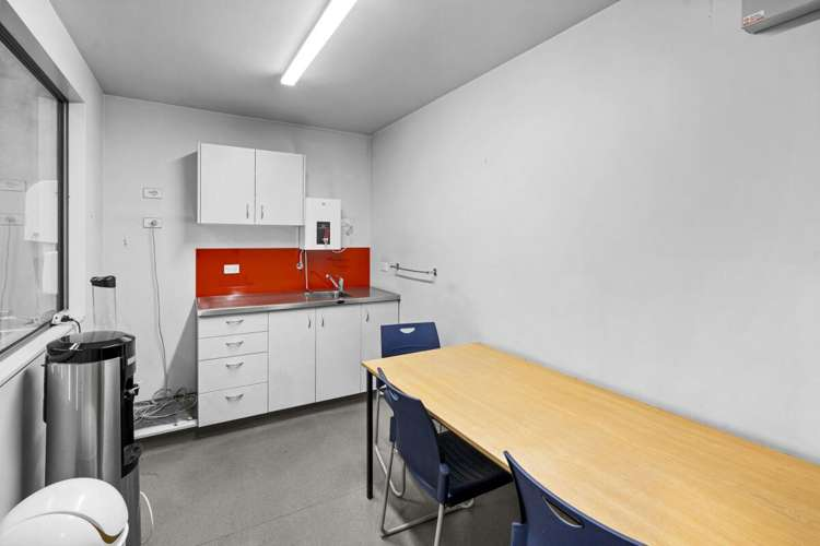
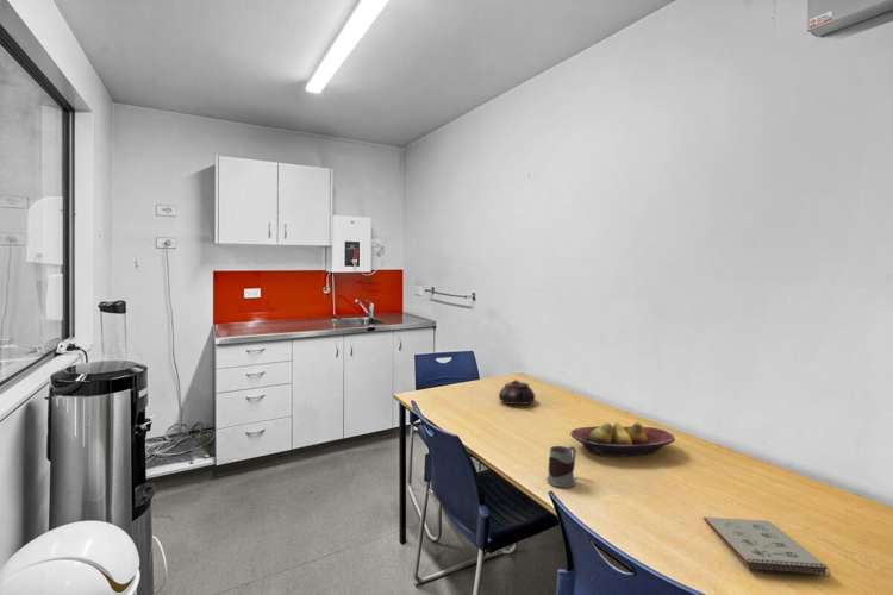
+ teapot [498,378,536,406]
+ fruit bowl [569,421,676,457]
+ mug [545,445,577,488]
+ notepad [702,516,831,578]
